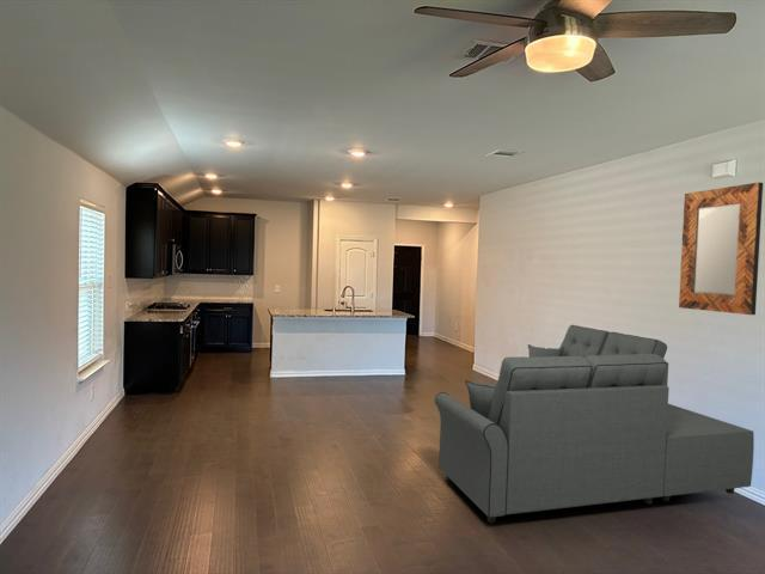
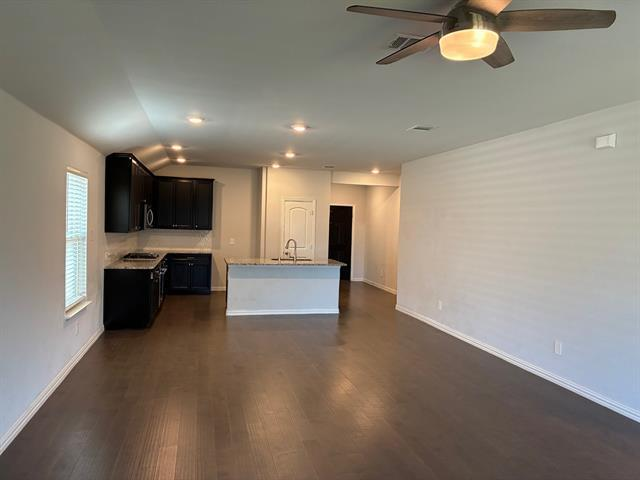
- home mirror [678,182,764,316]
- sofa [434,324,755,524]
